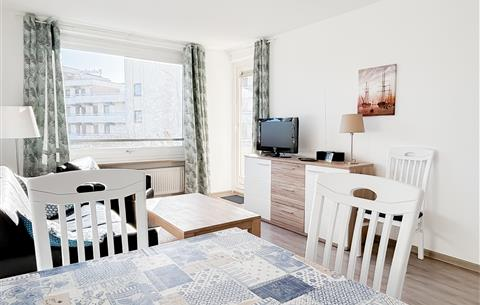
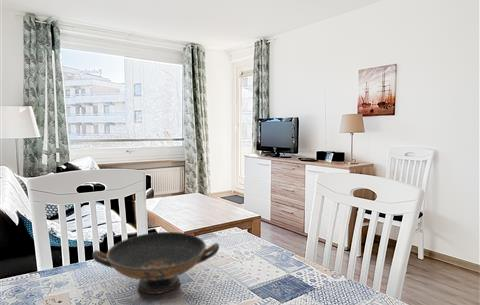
+ decorative bowl [91,231,220,295]
